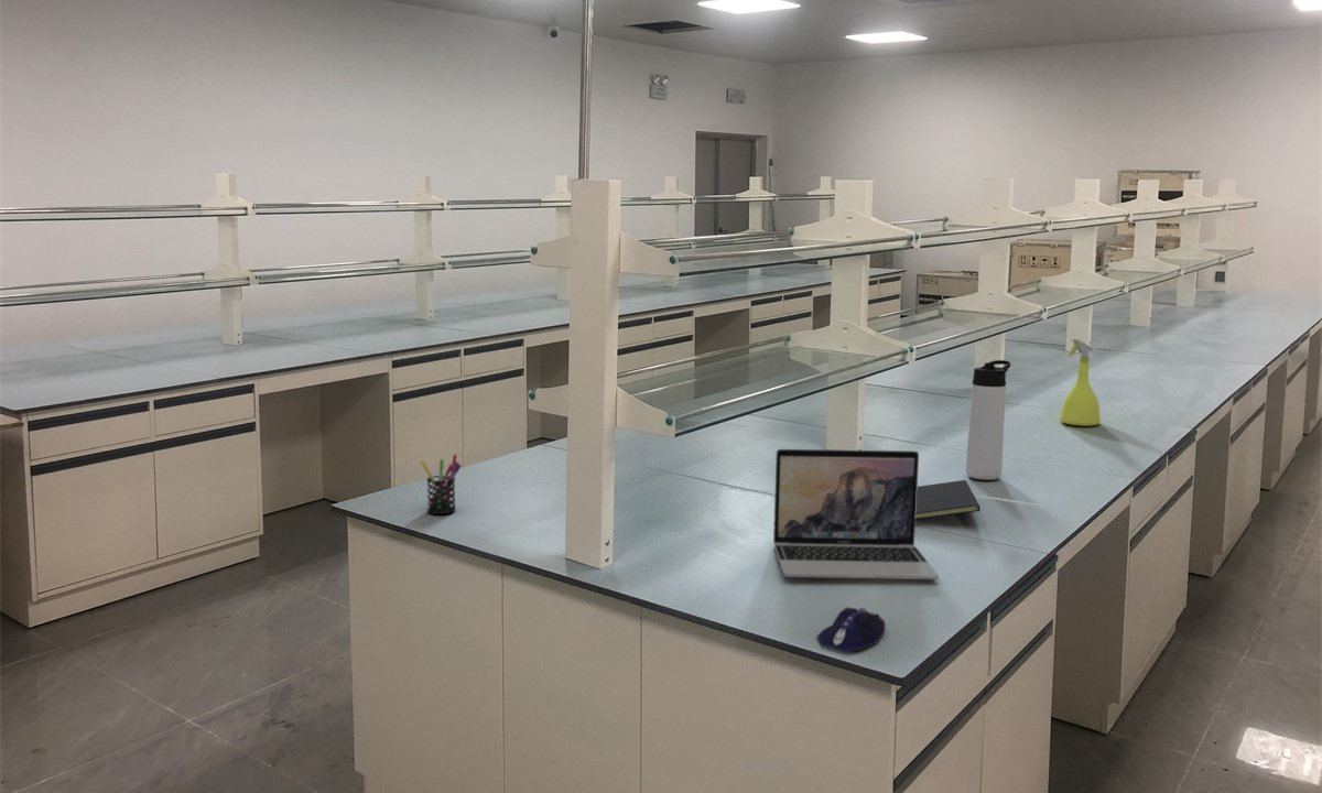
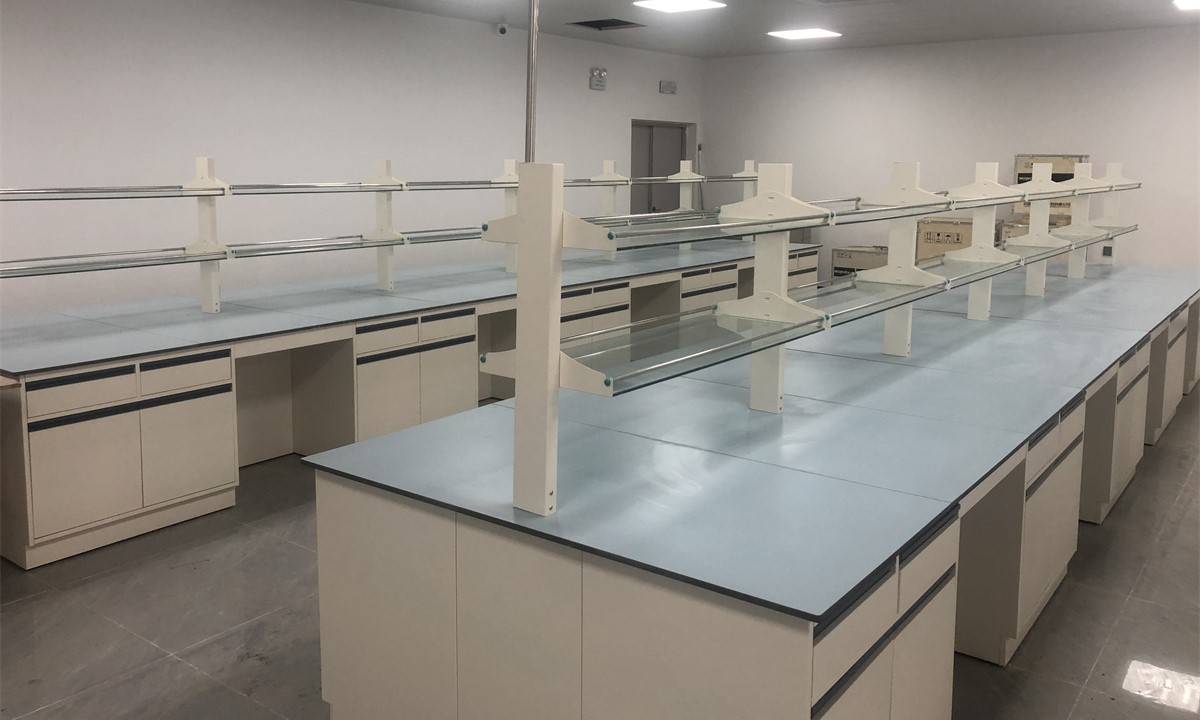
- computer mouse [816,606,887,653]
- pen holder [420,453,462,515]
- notepad [915,479,982,521]
- laptop [772,448,940,580]
- spray bottle [1059,338,1102,427]
- thermos bottle [965,359,1011,481]
